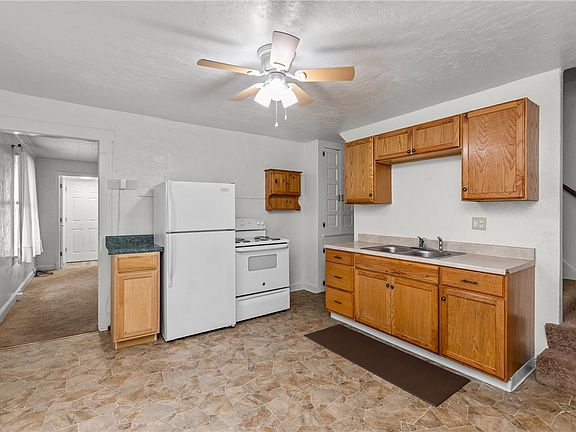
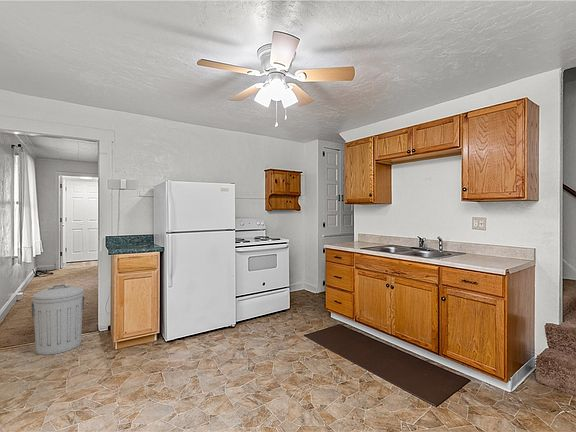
+ trash can [31,284,86,356]
